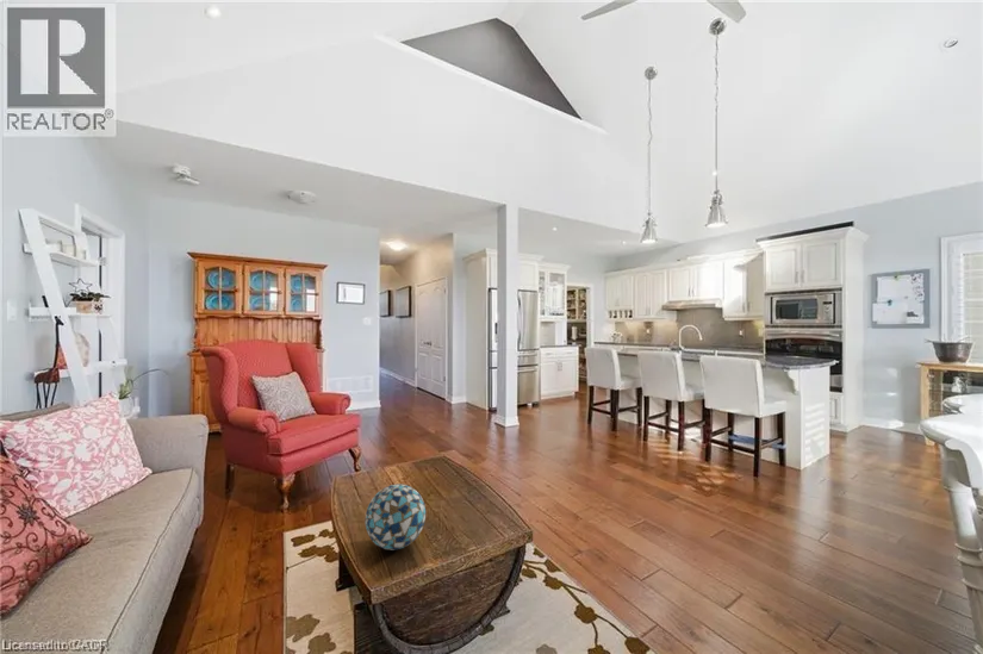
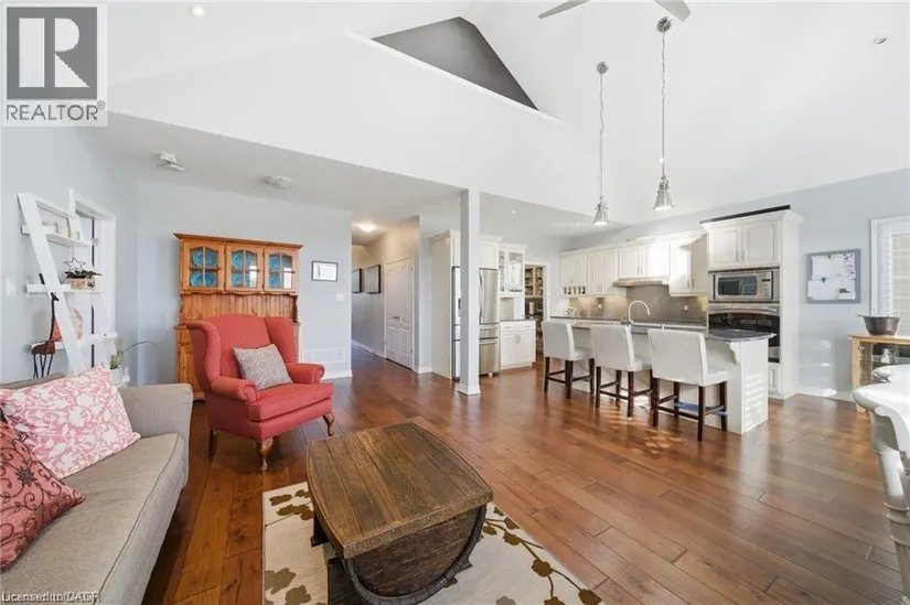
- decorative ball [365,482,427,552]
